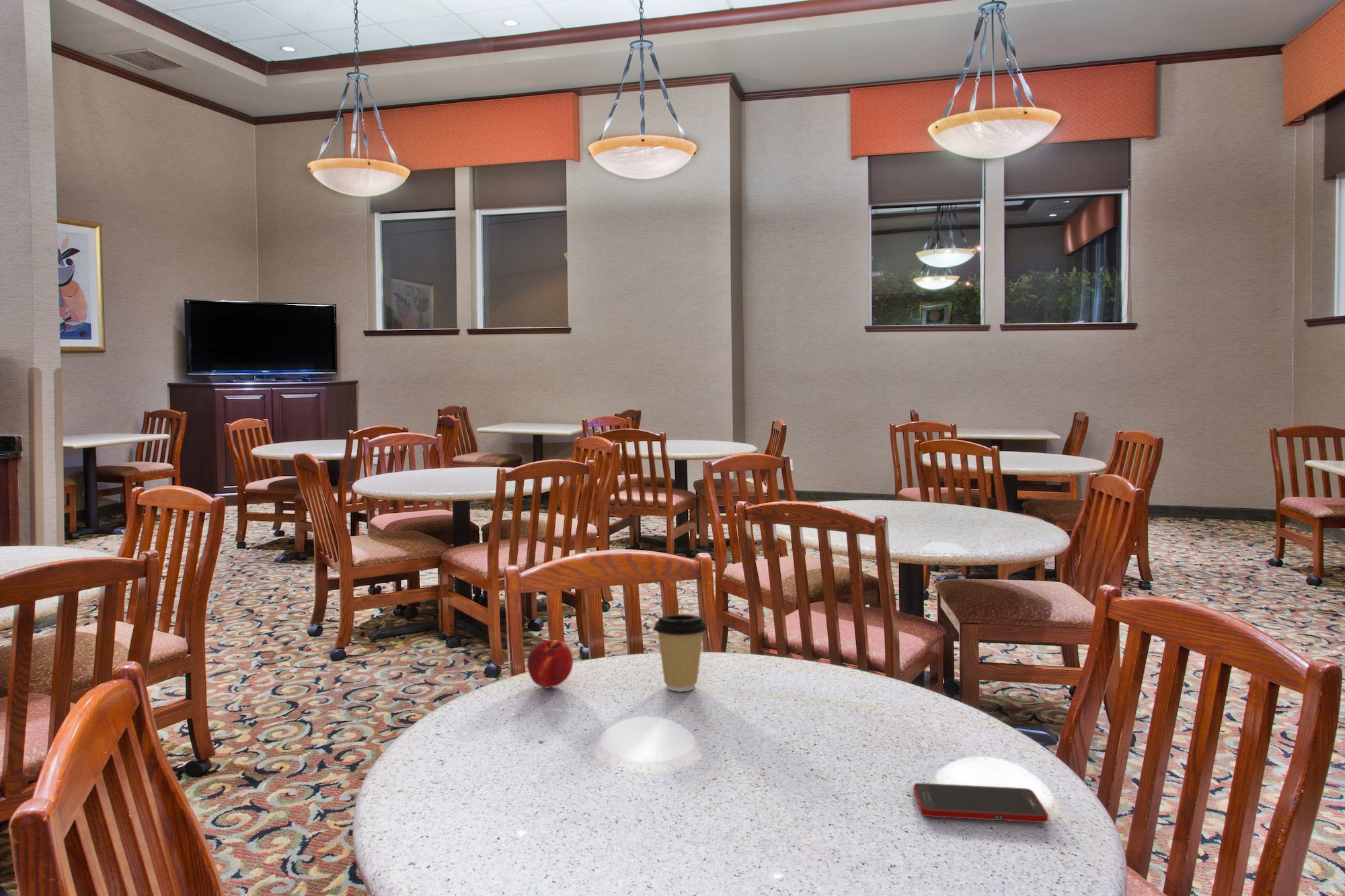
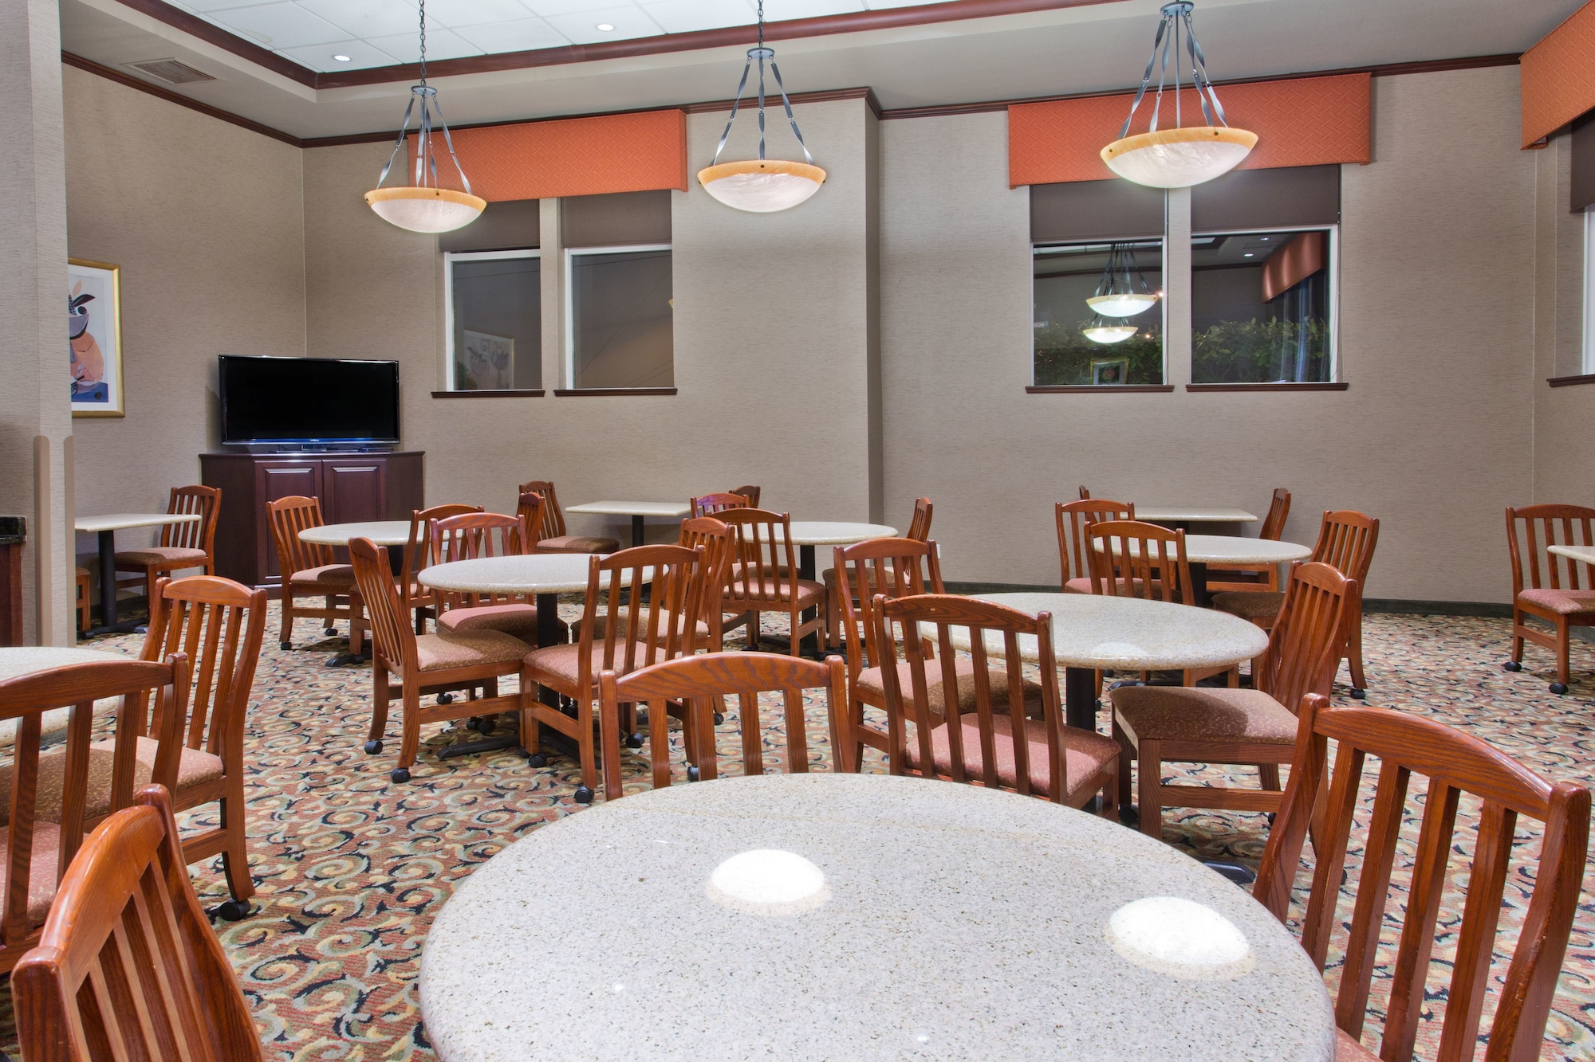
- coffee cup [653,614,708,692]
- peach [527,639,574,689]
- cell phone [913,782,1049,823]
